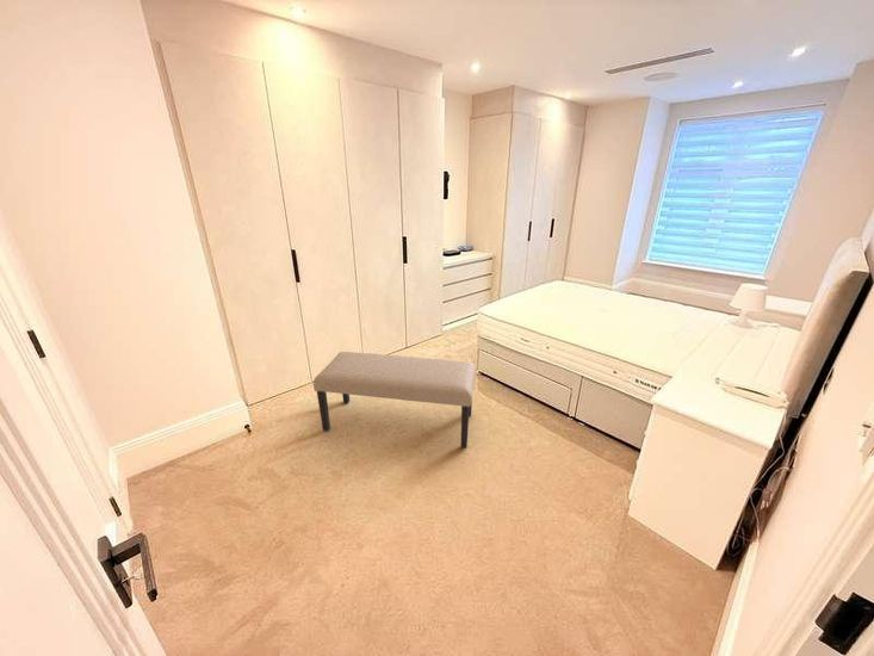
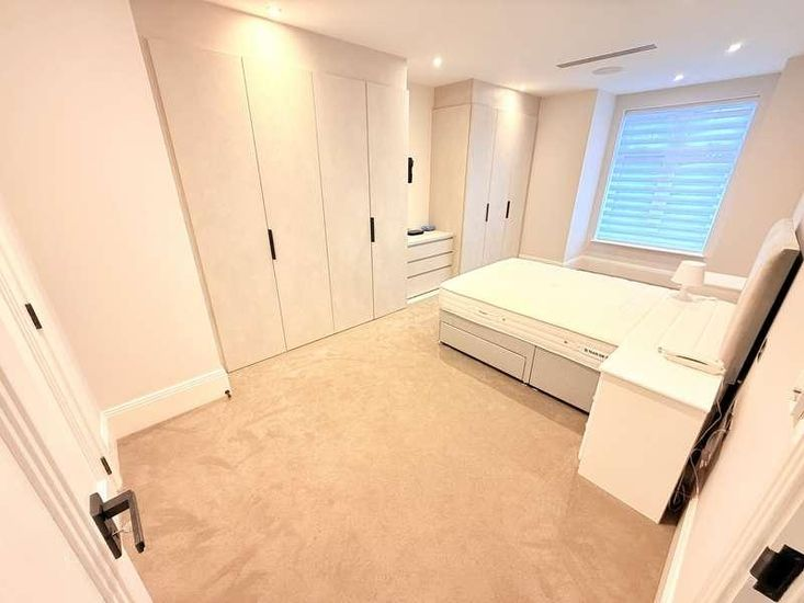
- bench [312,351,477,450]
